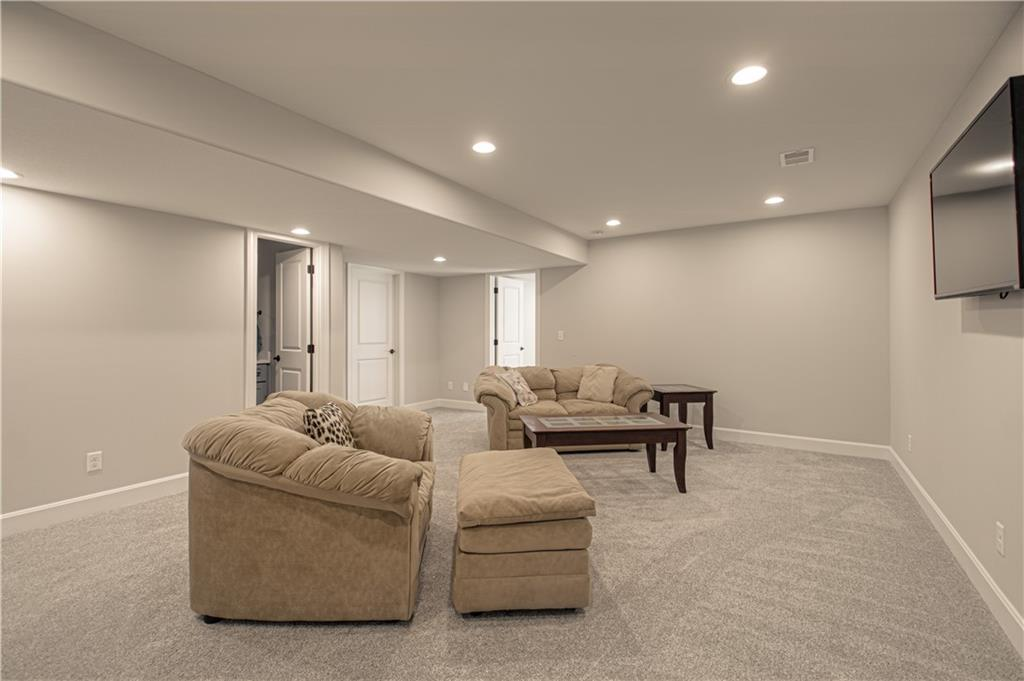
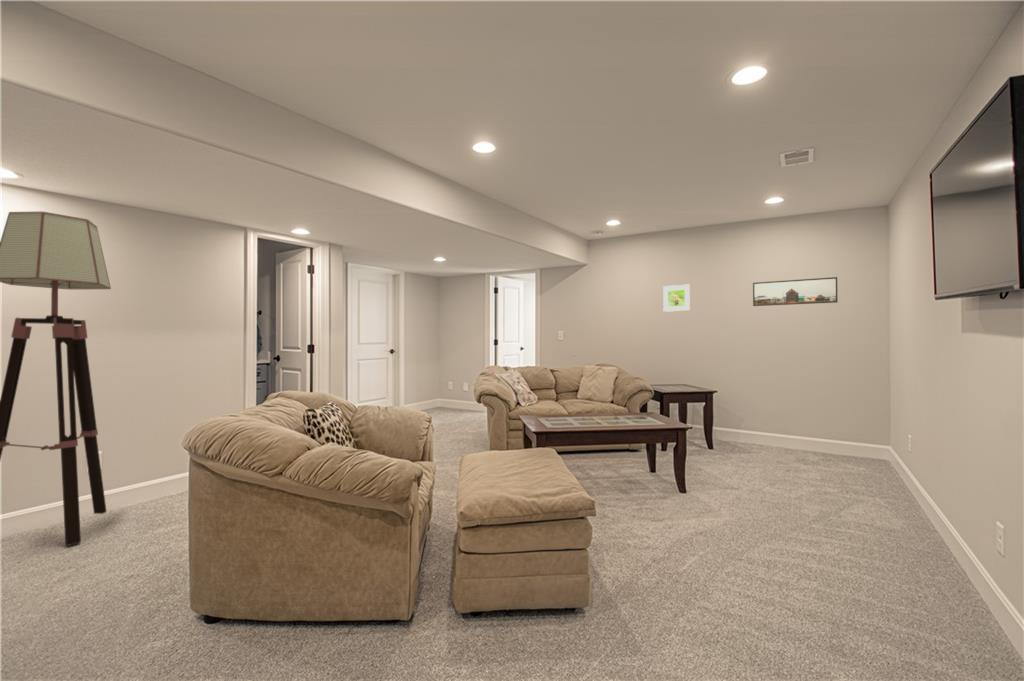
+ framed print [662,284,691,313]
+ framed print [752,276,839,307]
+ floor lamp [0,211,112,547]
